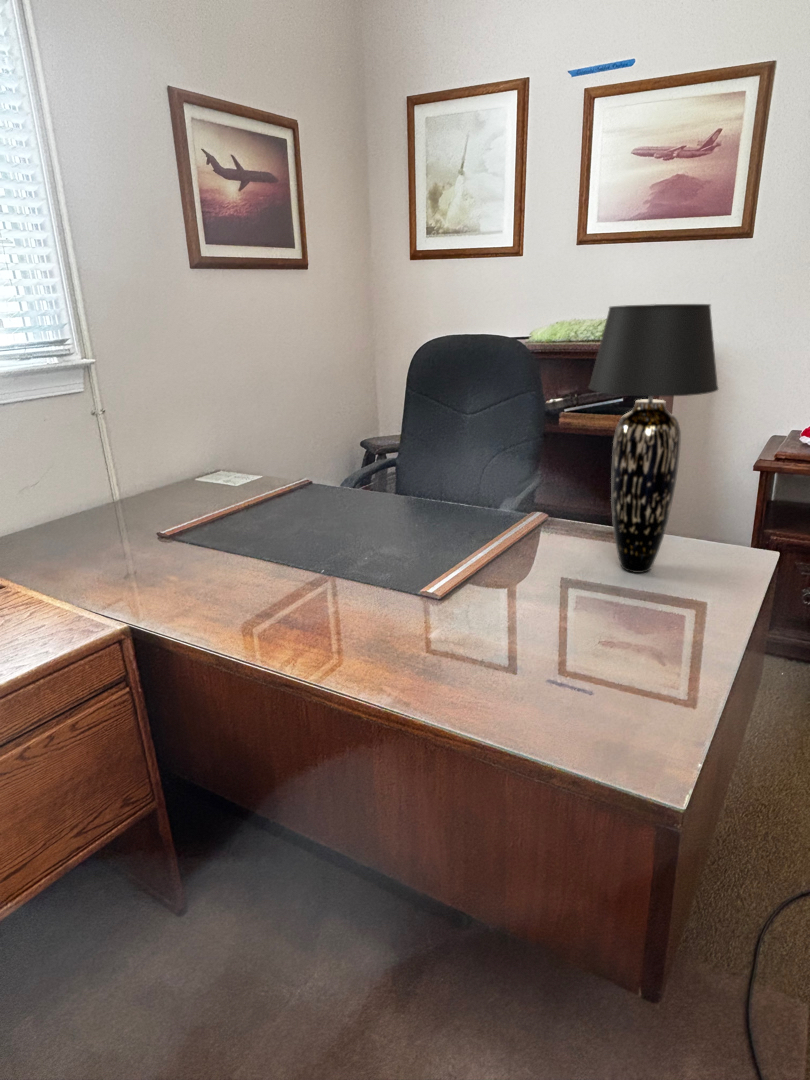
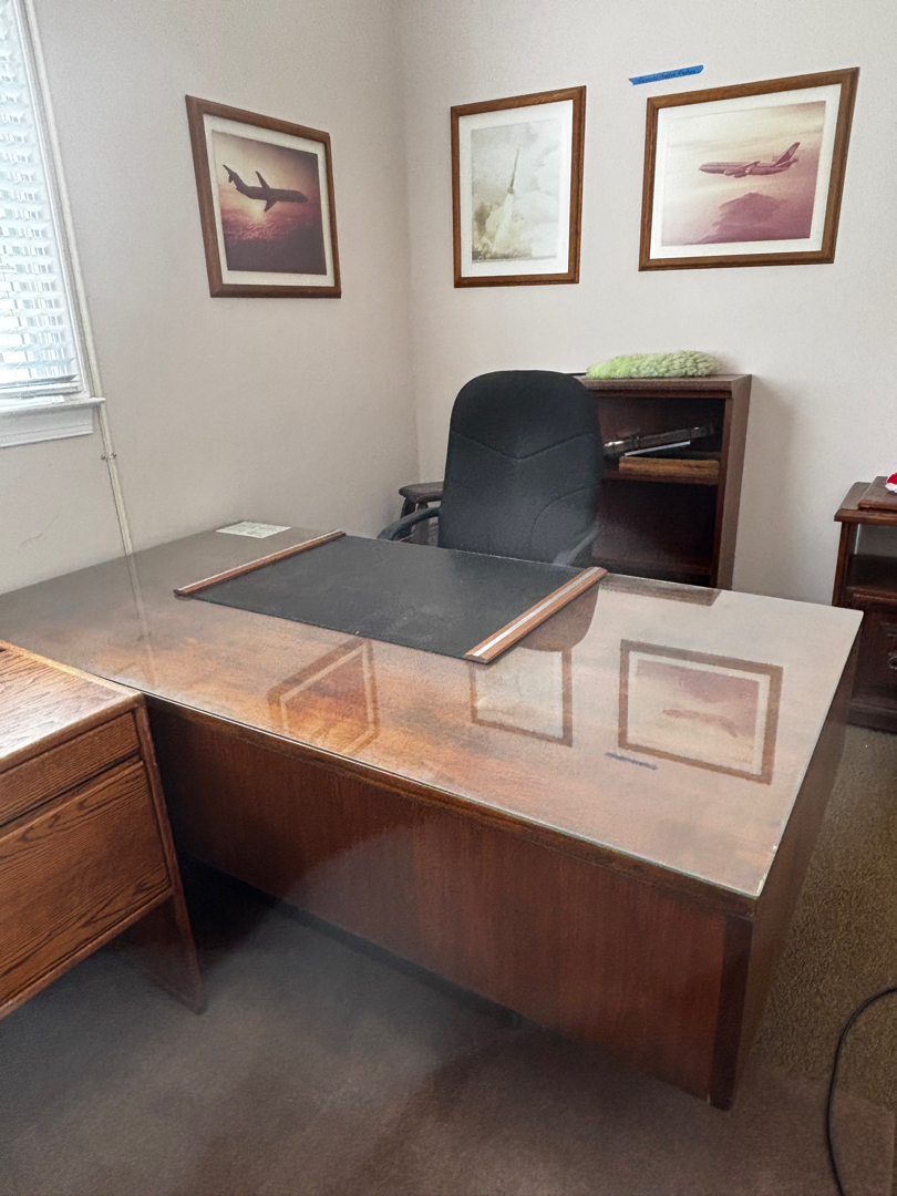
- table lamp [587,303,720,574]
